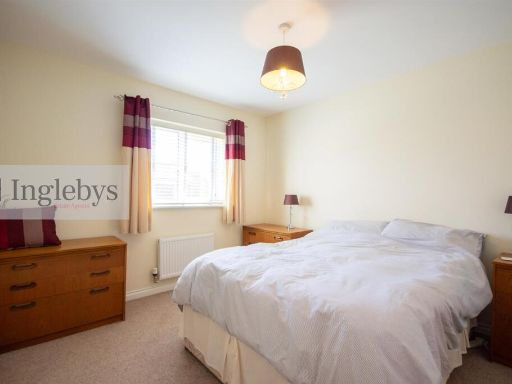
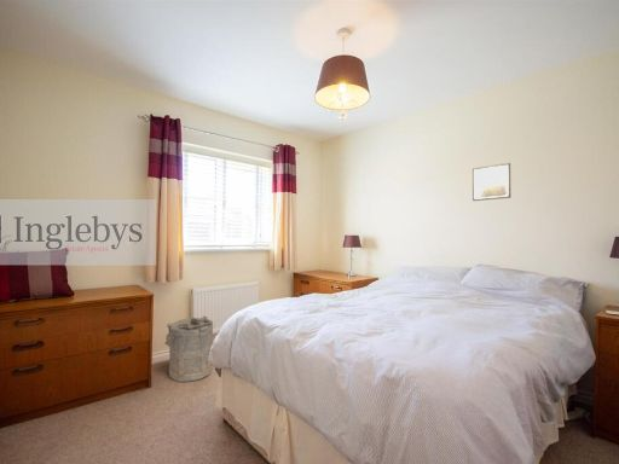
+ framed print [472,162,511,202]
+ laundry hamper [163,315,214,383]
